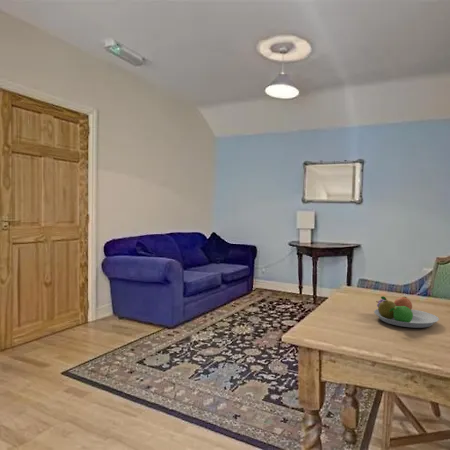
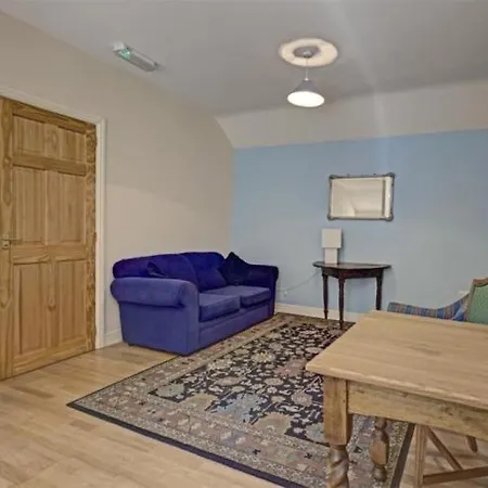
- fruit bowl [373,295,440,329]
